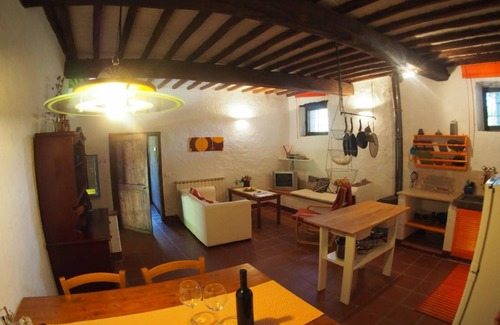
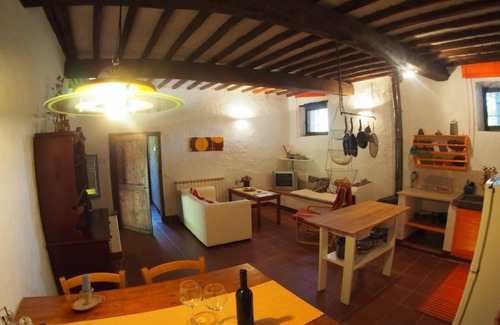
+ candle [71,272,106,311]
